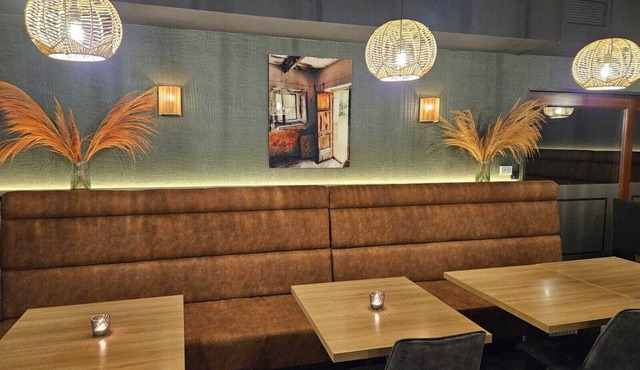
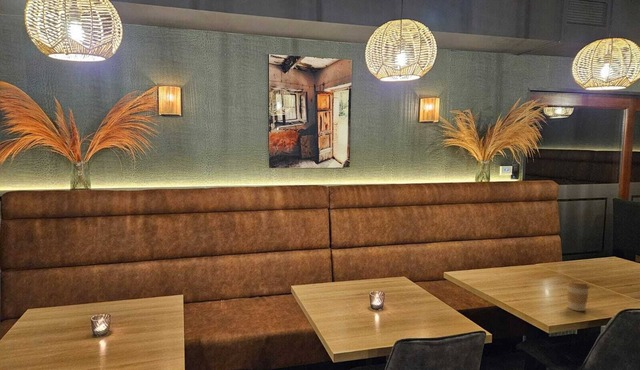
+ coffee cup [565,280,591,312]
